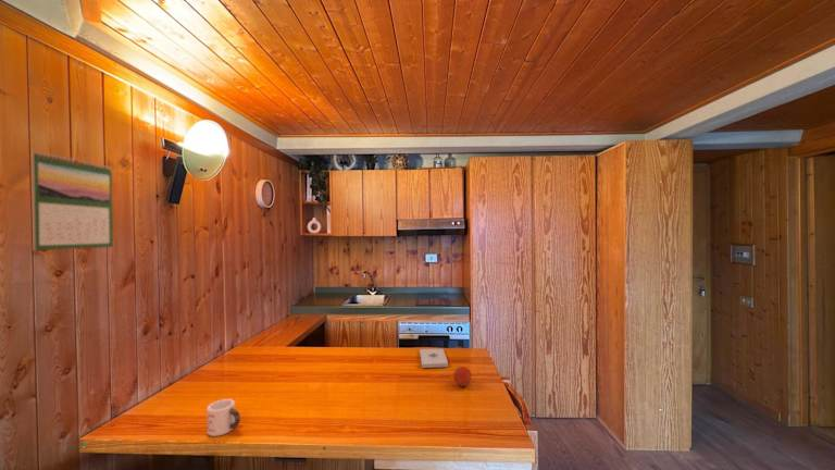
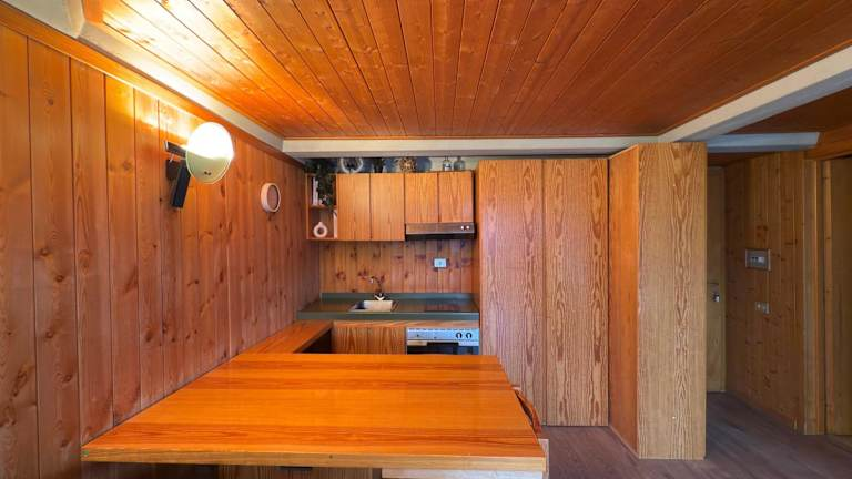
- mug [205,398,241,437]
- calendar [30,150,114,251]
- notepad [419,348,449,369]
- fruit [452,366,472,387]
